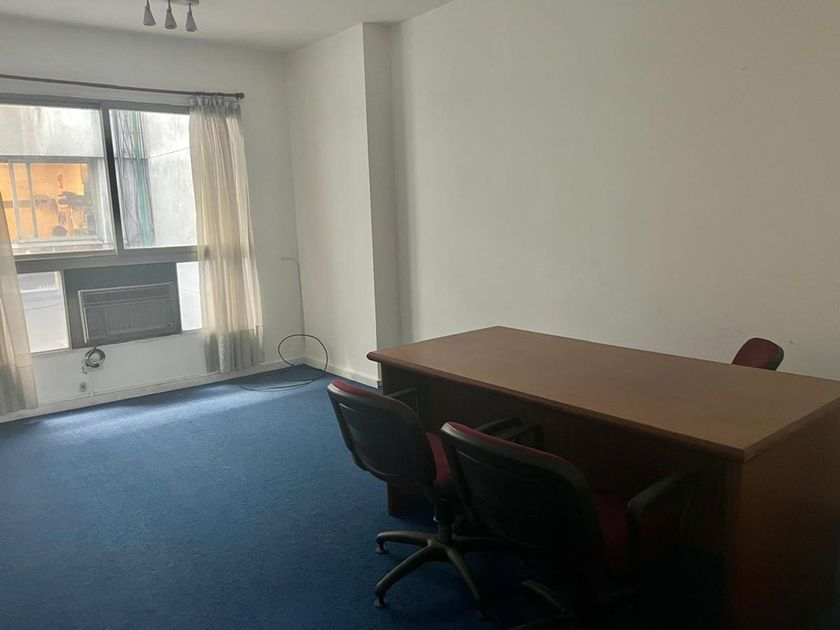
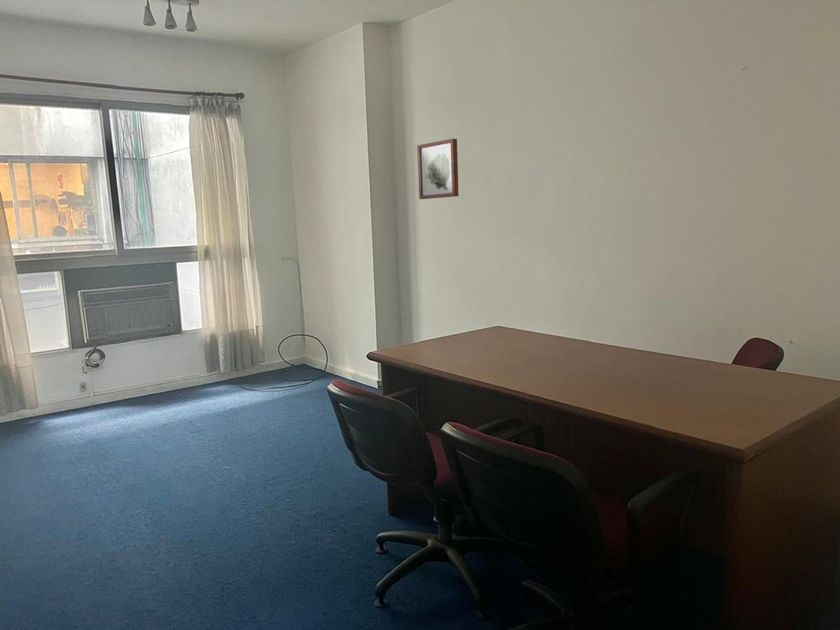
+ wall art [416,138,460,200]
